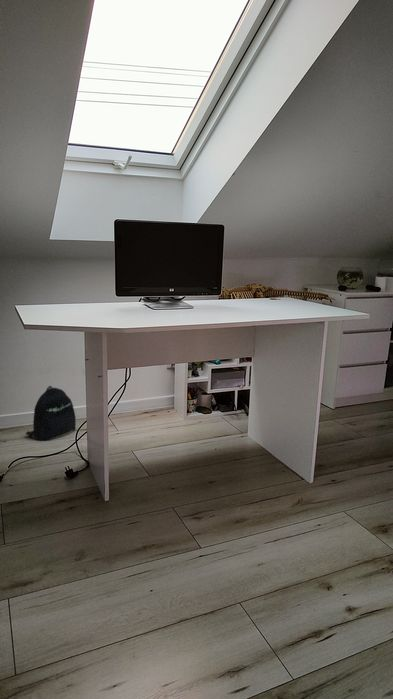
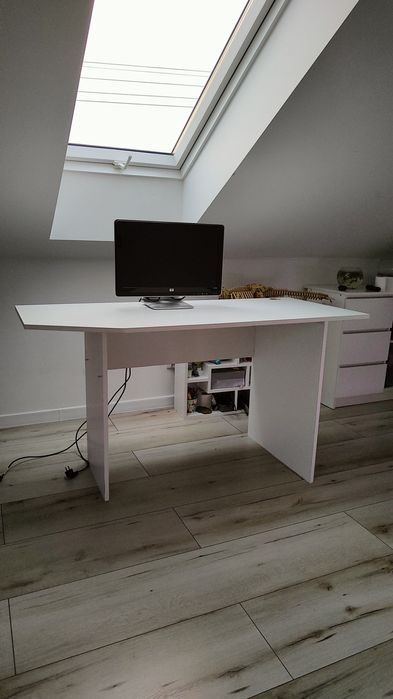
- backpack [25,385,77,441]
